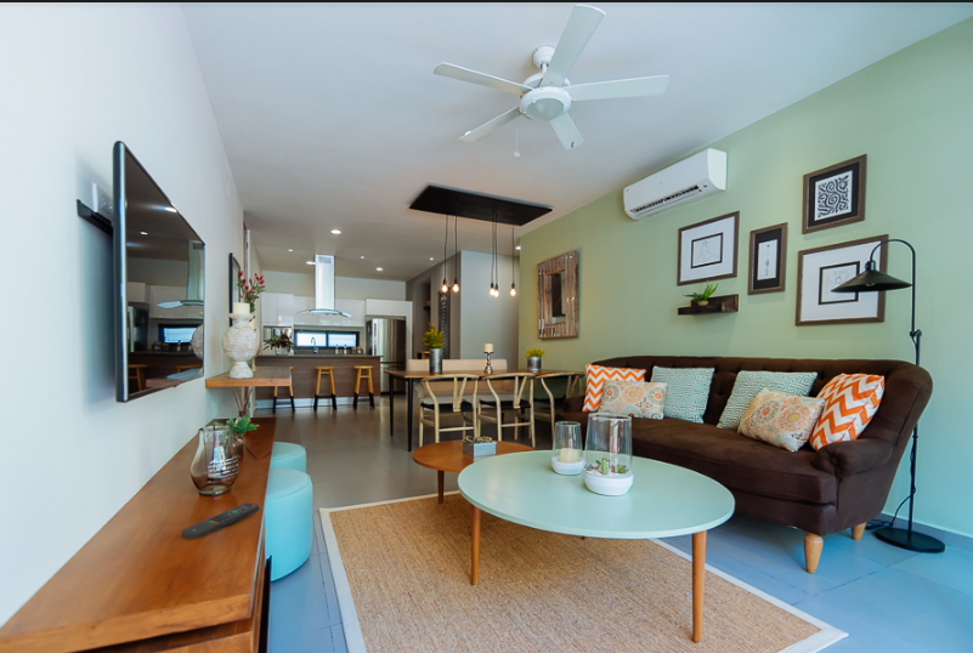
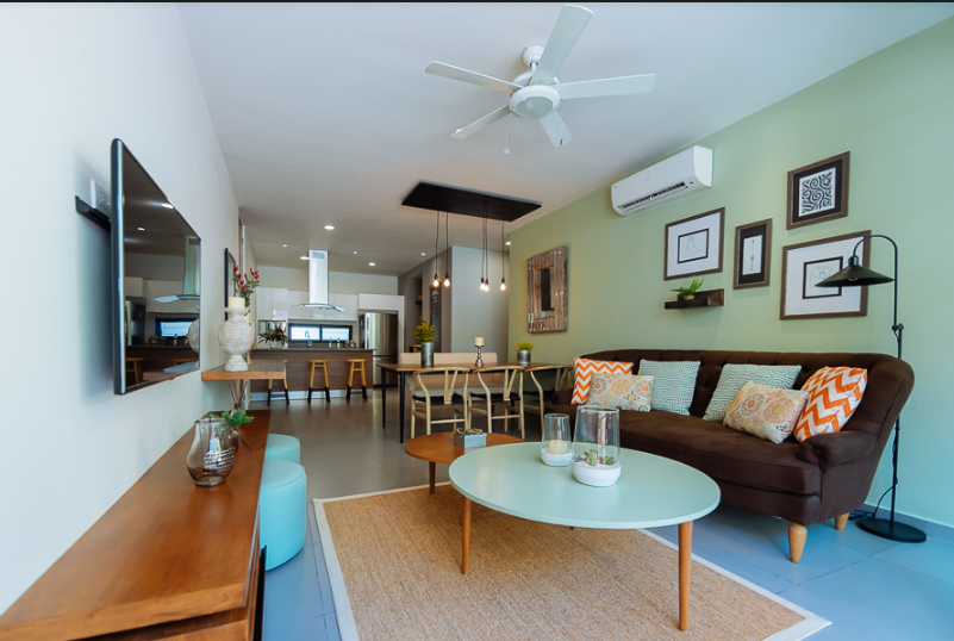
- remote control [181,501,260,539]
